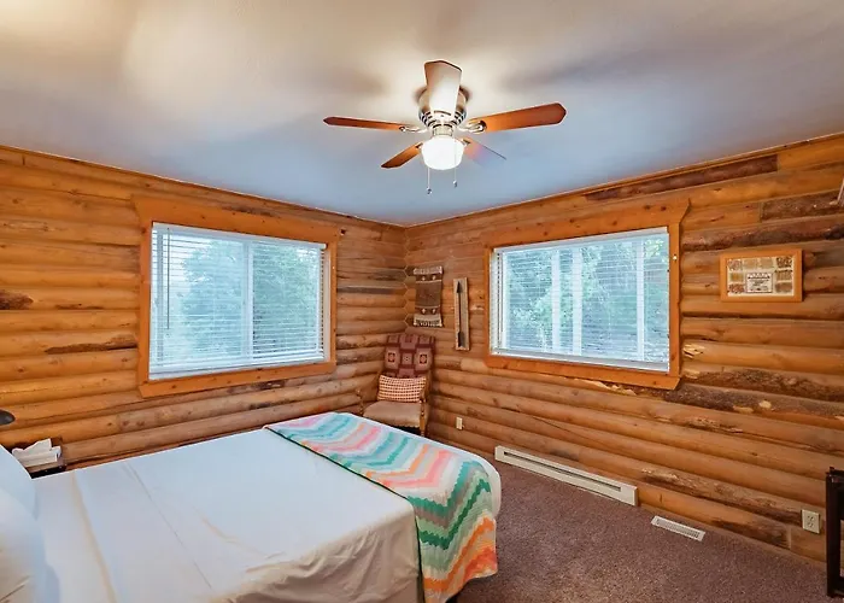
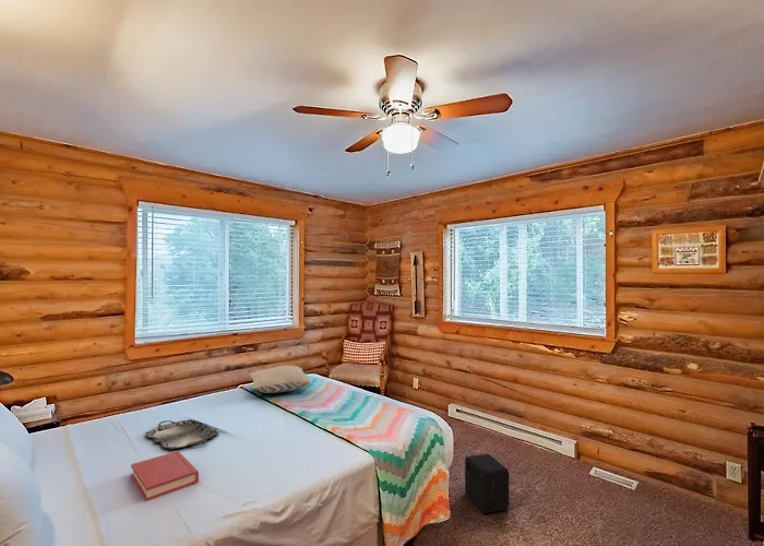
+ serving tray [144,418,219,450]
+ pillow [248,365,312,394]
+ hardback book [130,450,200,502]
+ air purifier [464,453,510,514]
